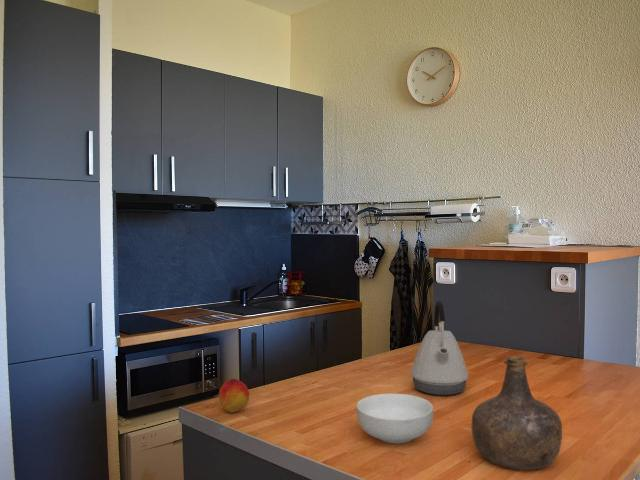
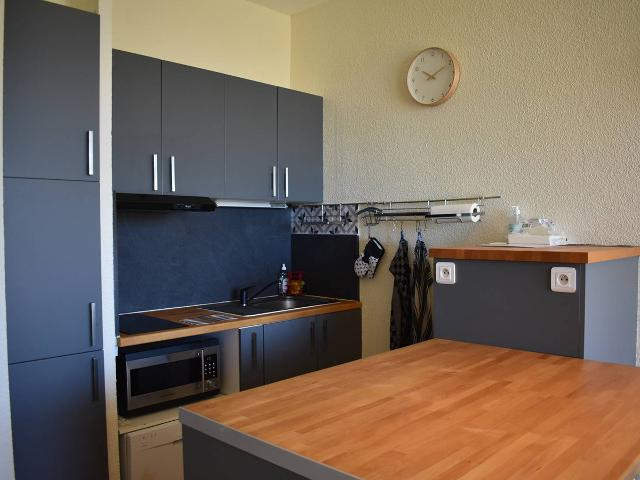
- kettle [410,300,469,396]
- peach [218,378,250,414]
- cereal bowl [355,393,434,444]
- bottle [471,355,563,471]
